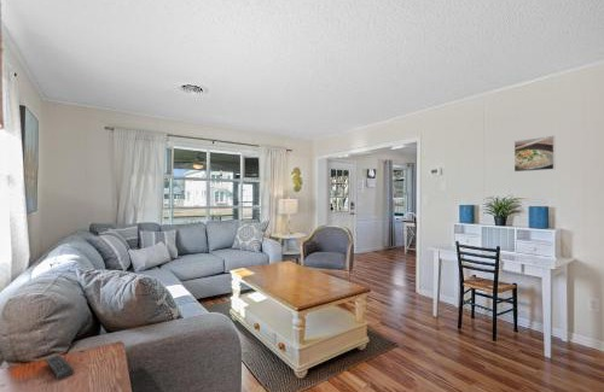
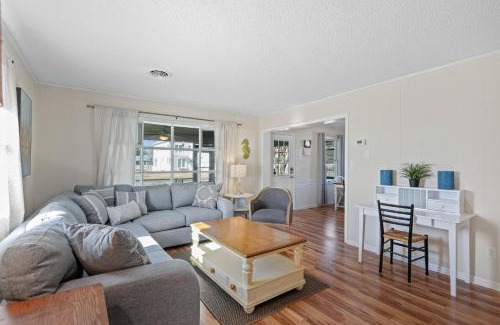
- remote control [43,353,75,381]
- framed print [513,134,556,172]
